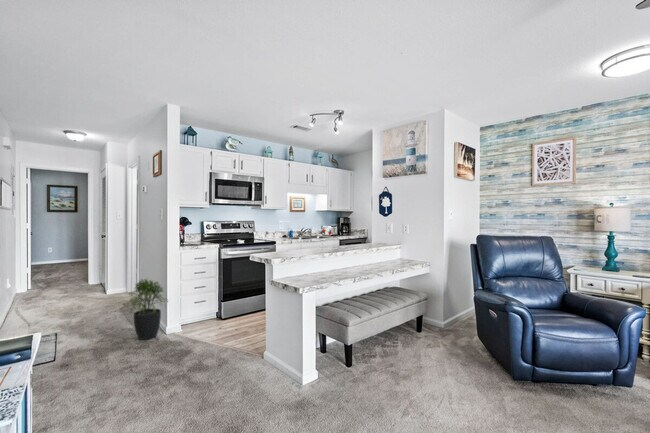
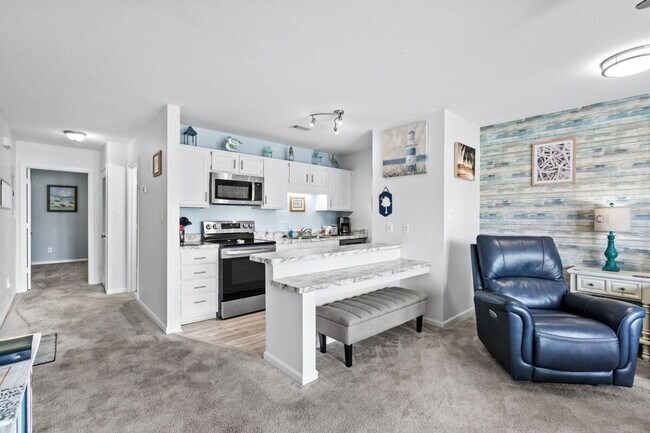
- potted plant [127,277,170,341]
